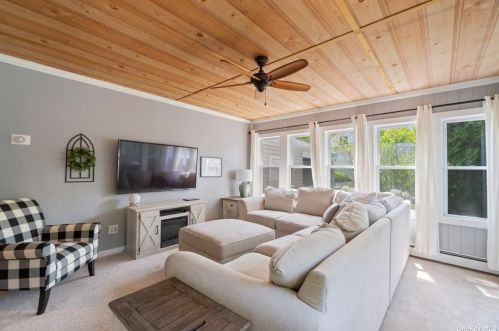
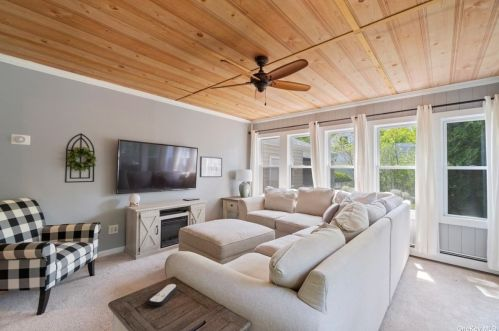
+ remote control [147,283,179,308]
